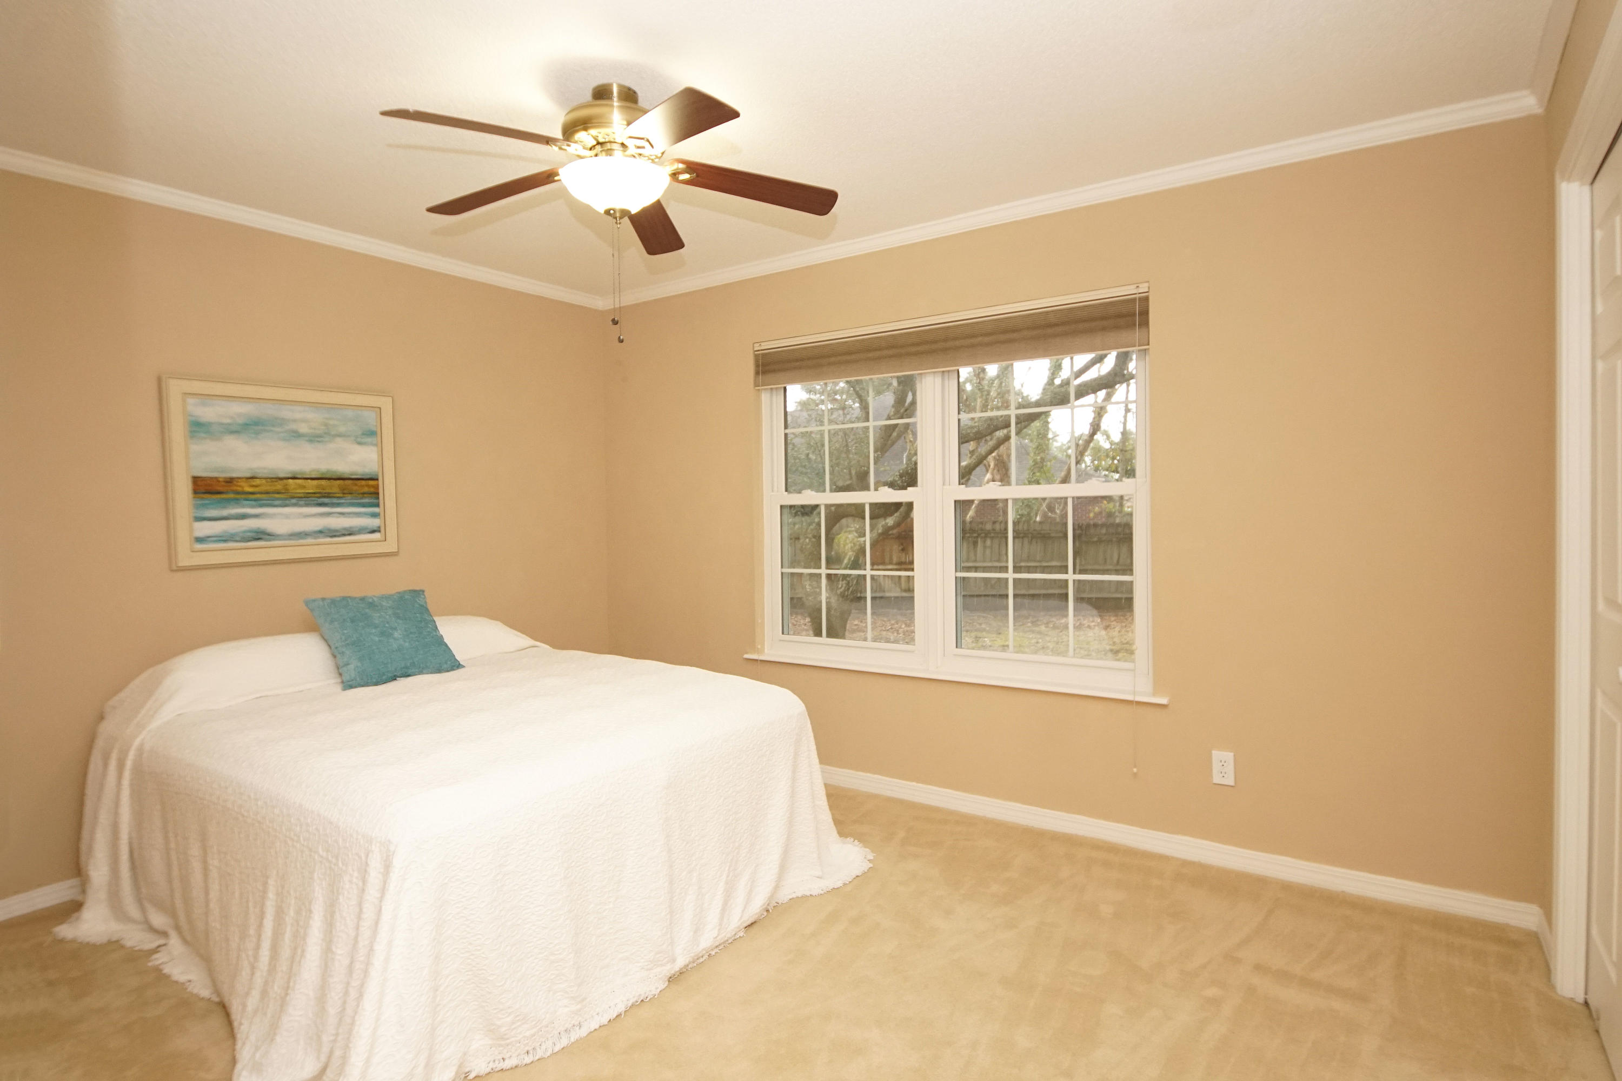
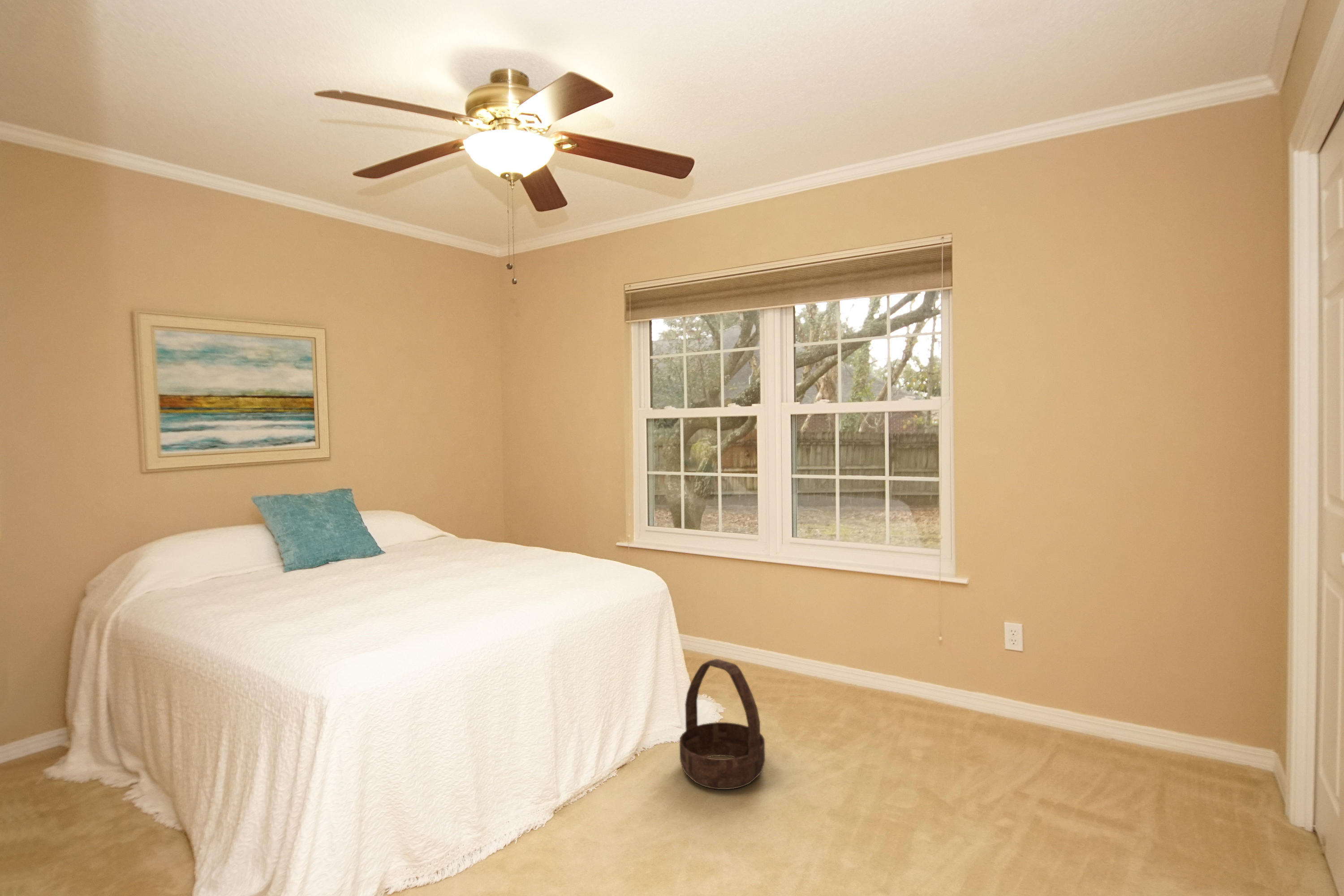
+ basket [679,659,766,790]
